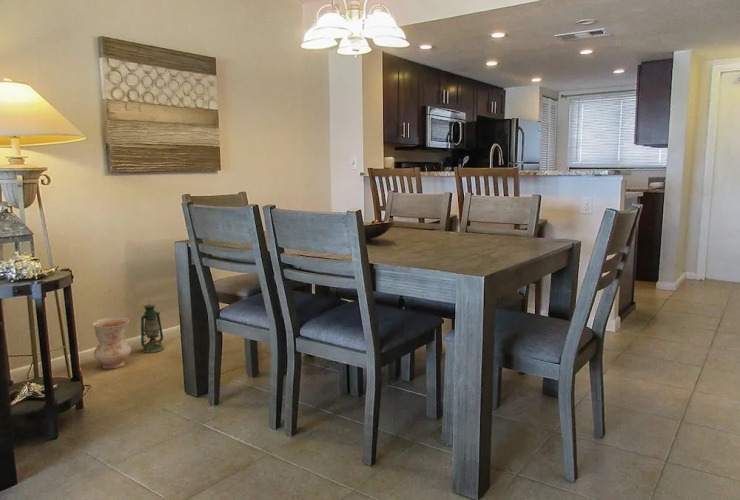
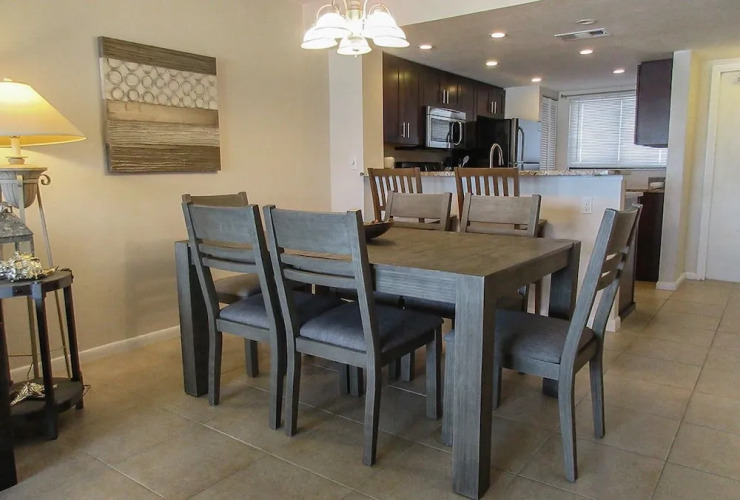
- lantern [140,300,165,354]
- ceramic jug [91,317,132,370]
